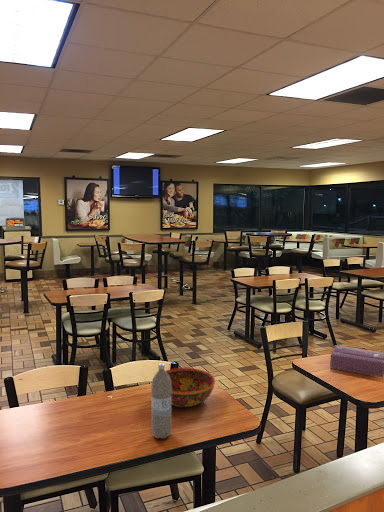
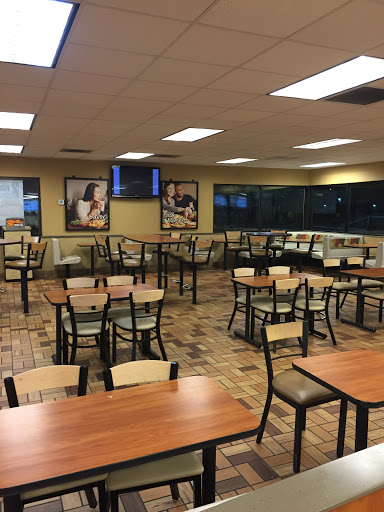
- water bottle [150,362,173,440]
- tissue box [329,345,384,379]
- bowl [165,367,216,408]
